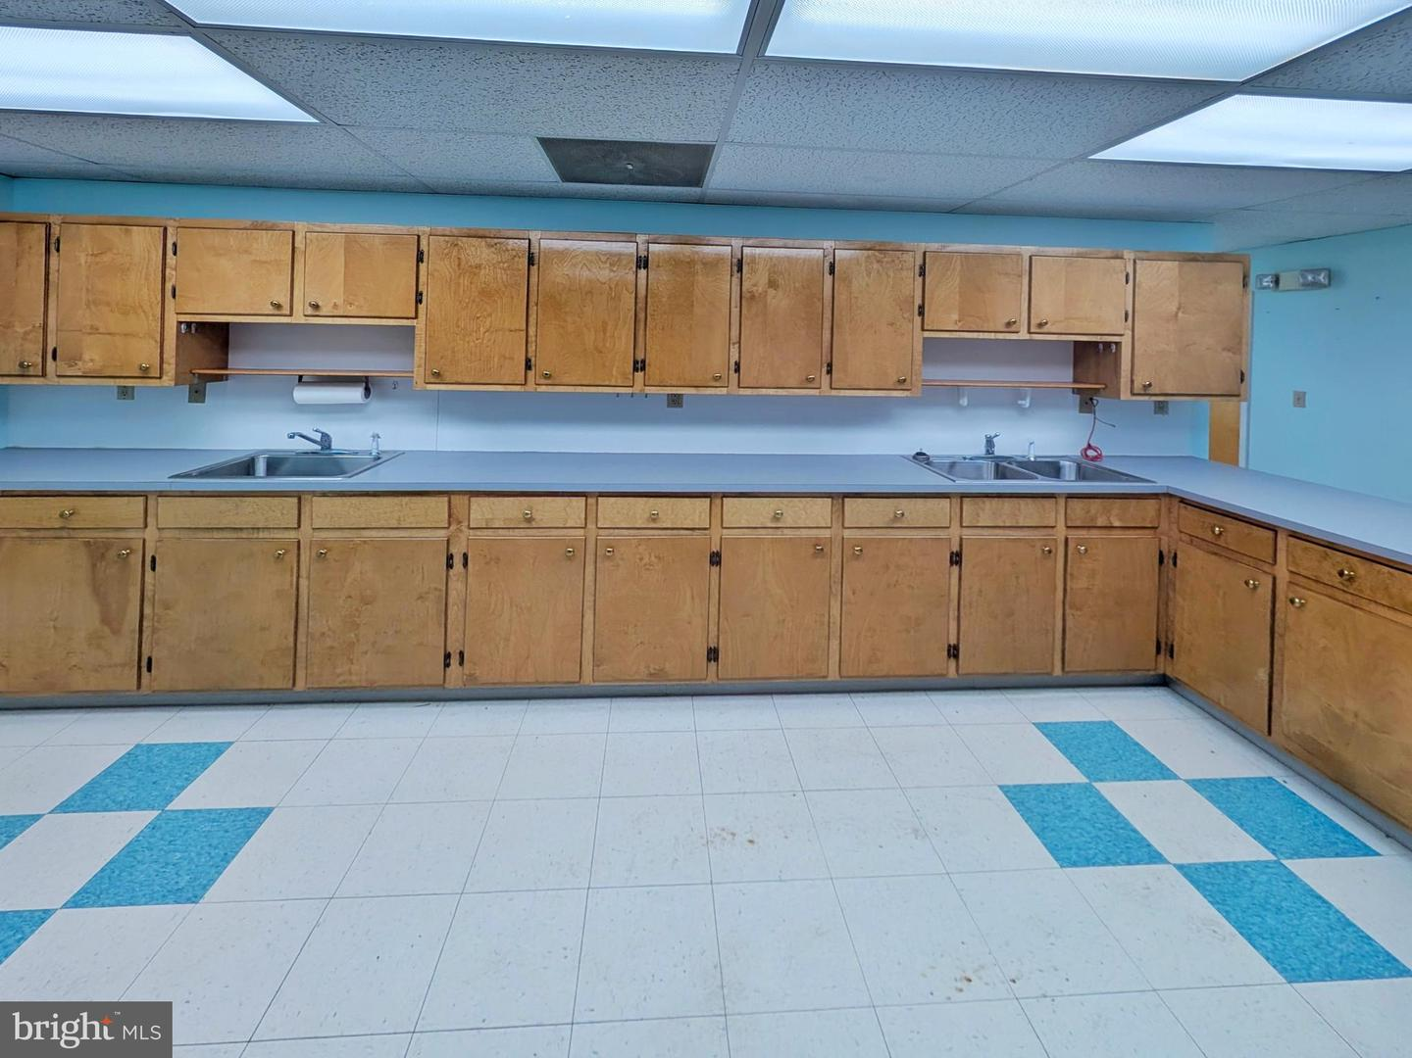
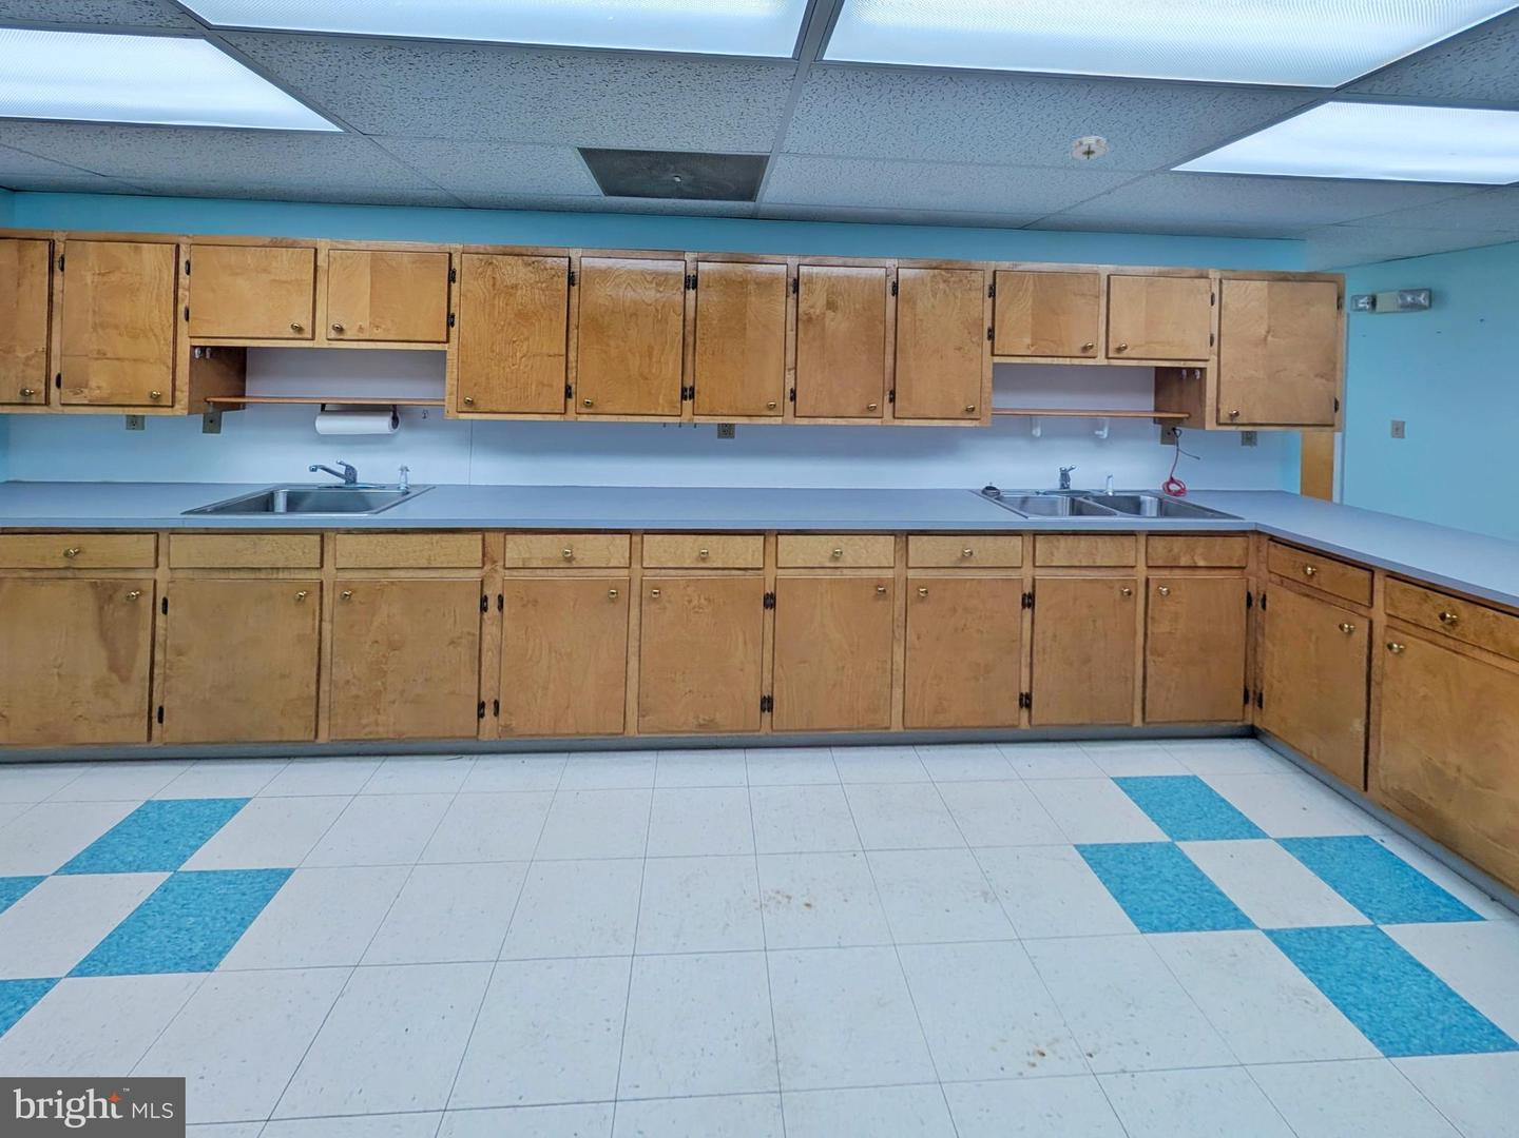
+ smoke detector [1067,135,1110,164]
